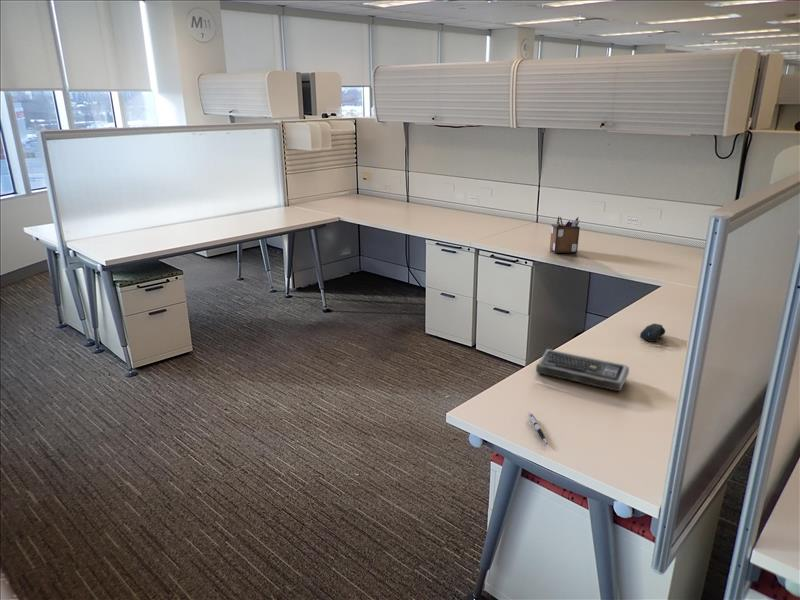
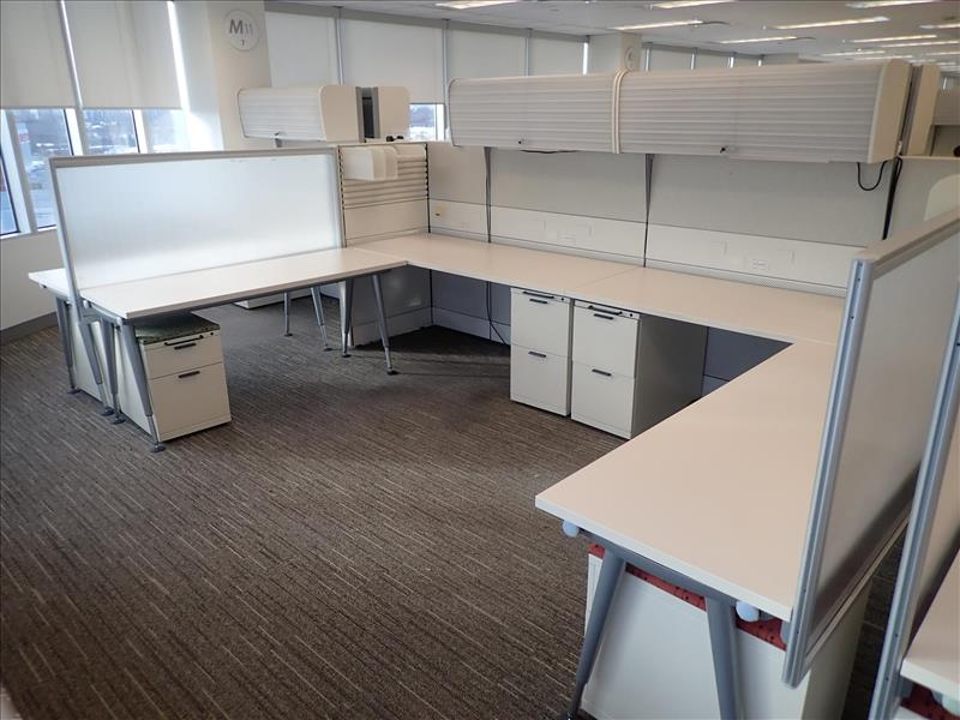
- desk organizer [549,216,581,254]
- pen [526,410,548,445]
- computer mouse [639,323,666,343]
- keyboard [535,348,630,392]
